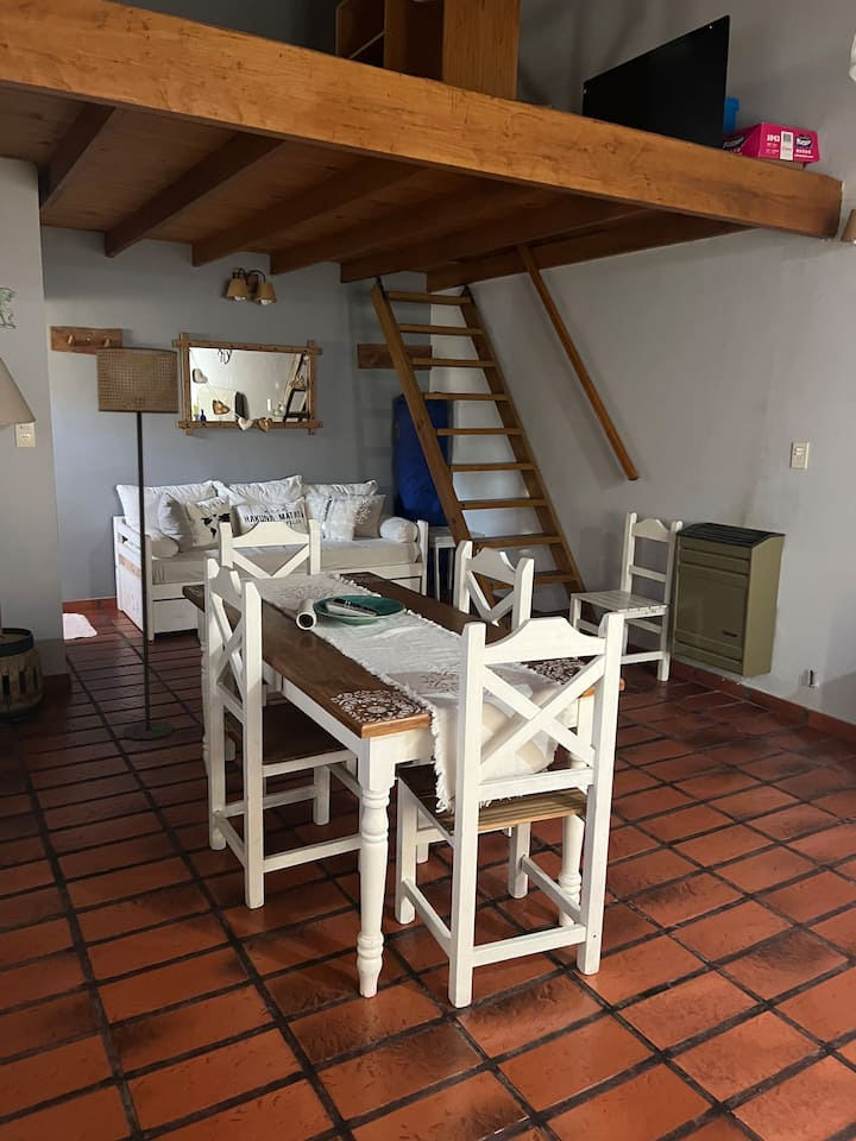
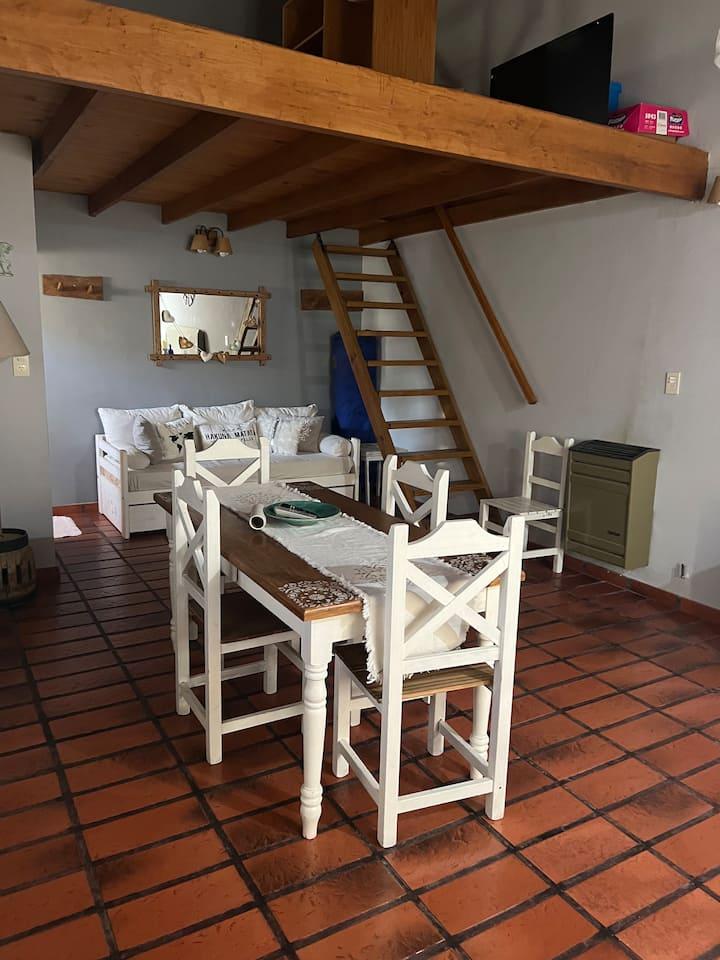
- floor lamp [95,346,180,740]
